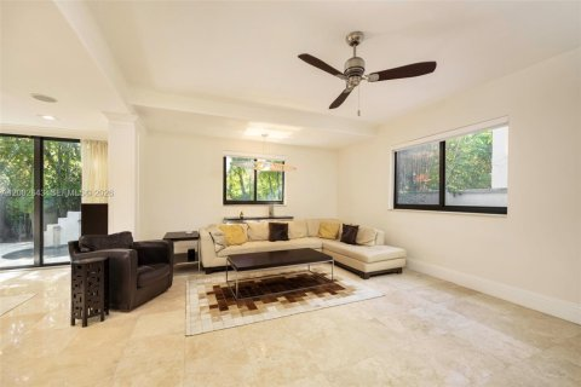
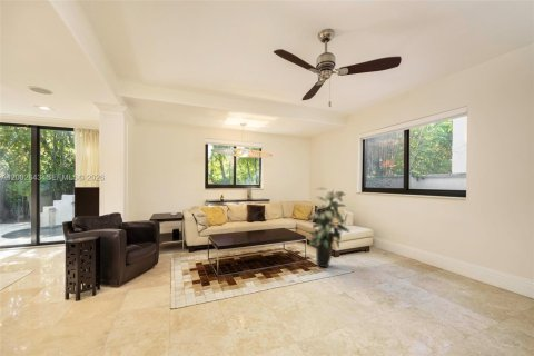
+ indoor plant [307,187,350,269]
